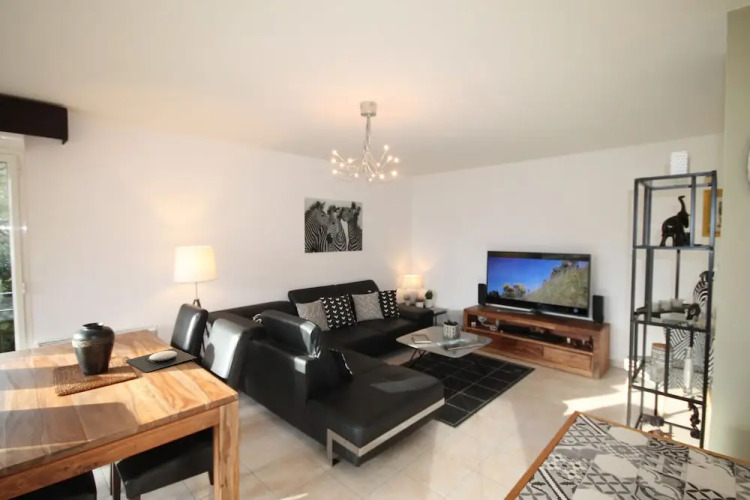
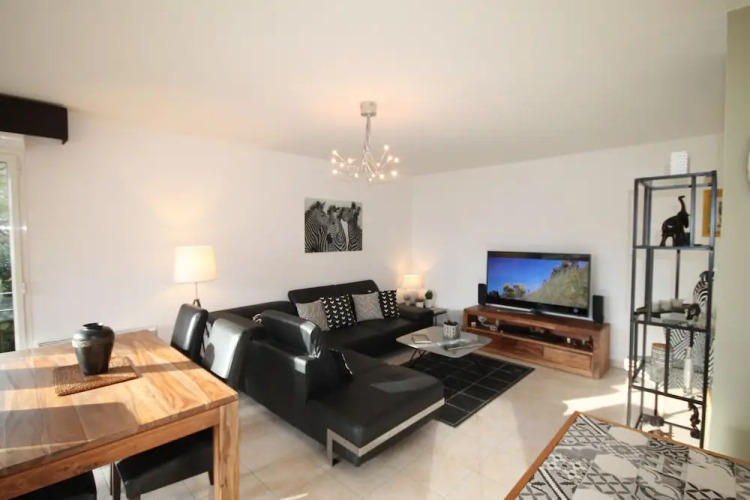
- plate [124,347,198,373]
